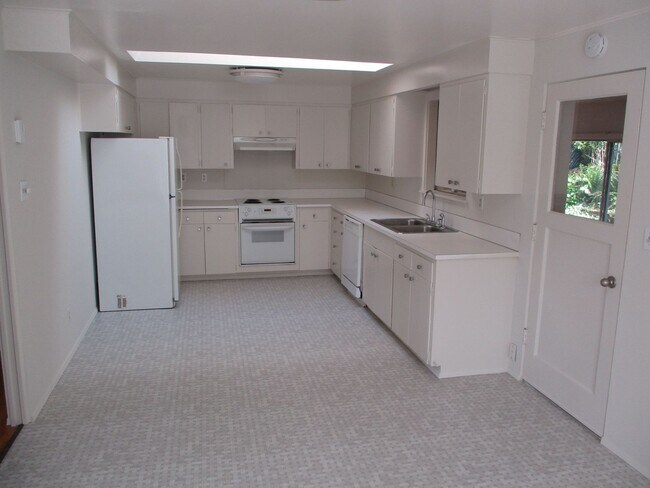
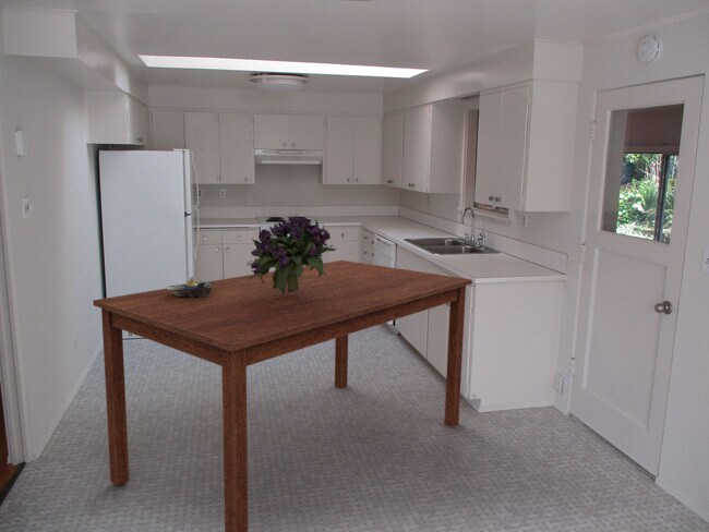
+ decorative bowl [165,275,214,298]
+ dining table [92,259,473,532]
+ bouquet [245,215,338,295]
